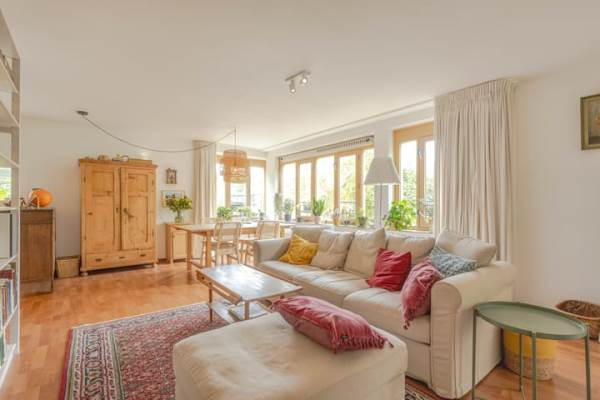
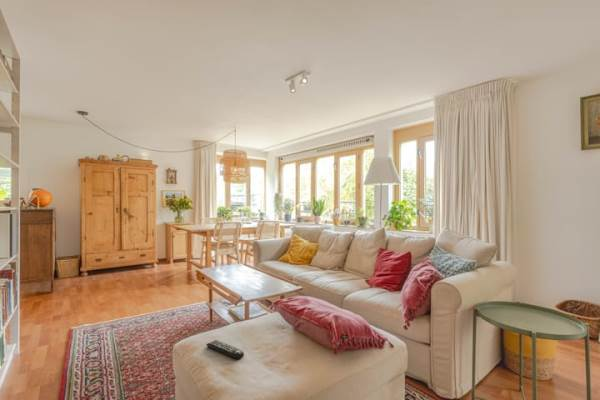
+ remote control [205,339,245,360]
